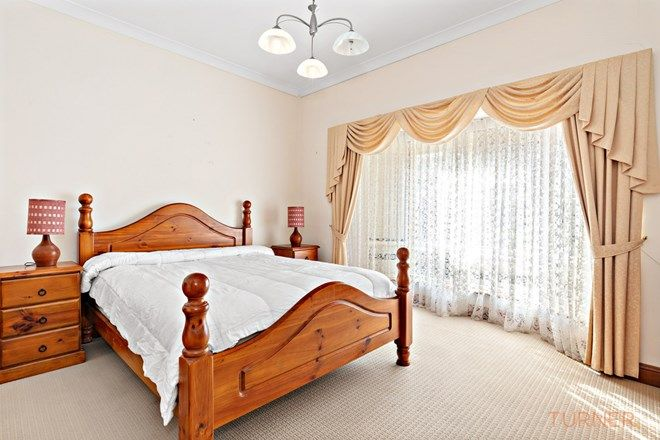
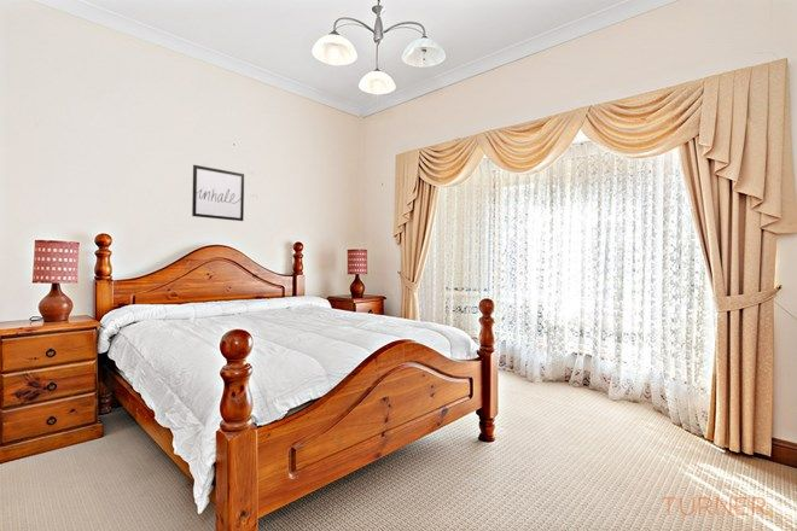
+ wall art [191,164,245,222]
